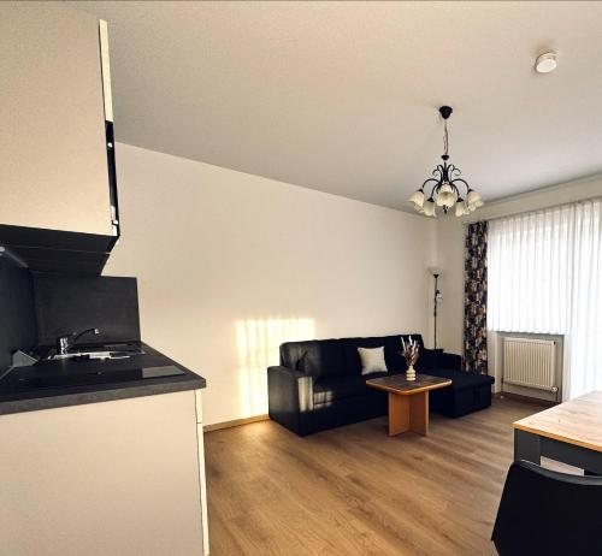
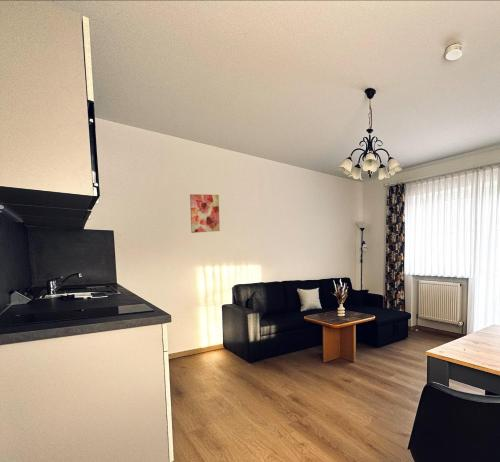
+ wall art [189,193,221,234]
